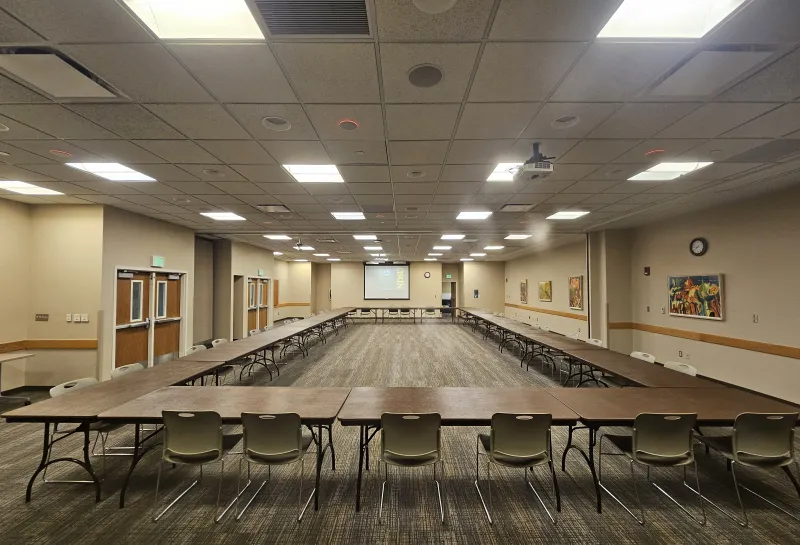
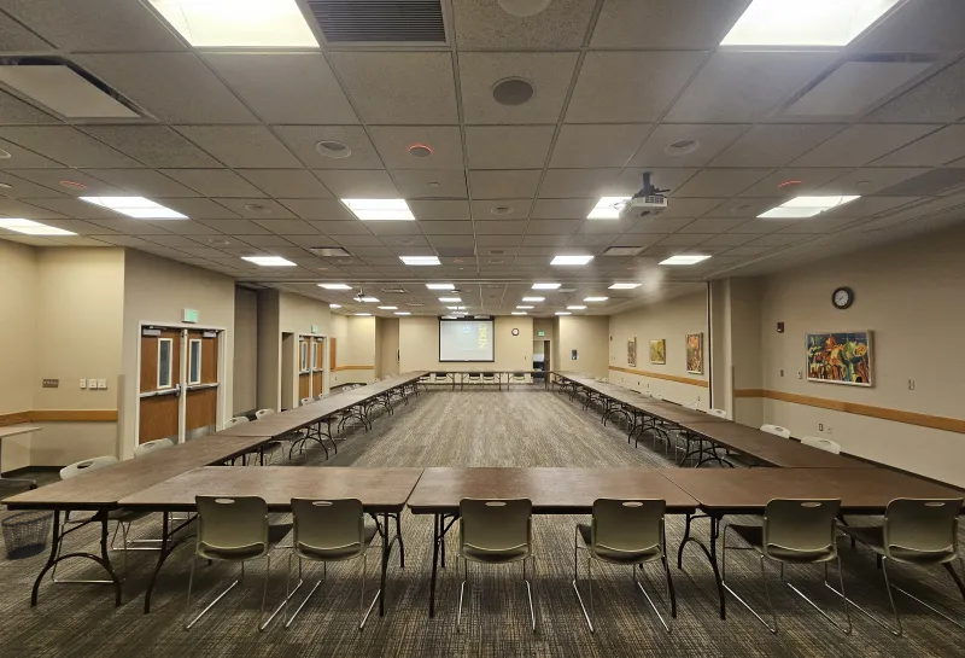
+ wastebasket [0,509,55,560]
